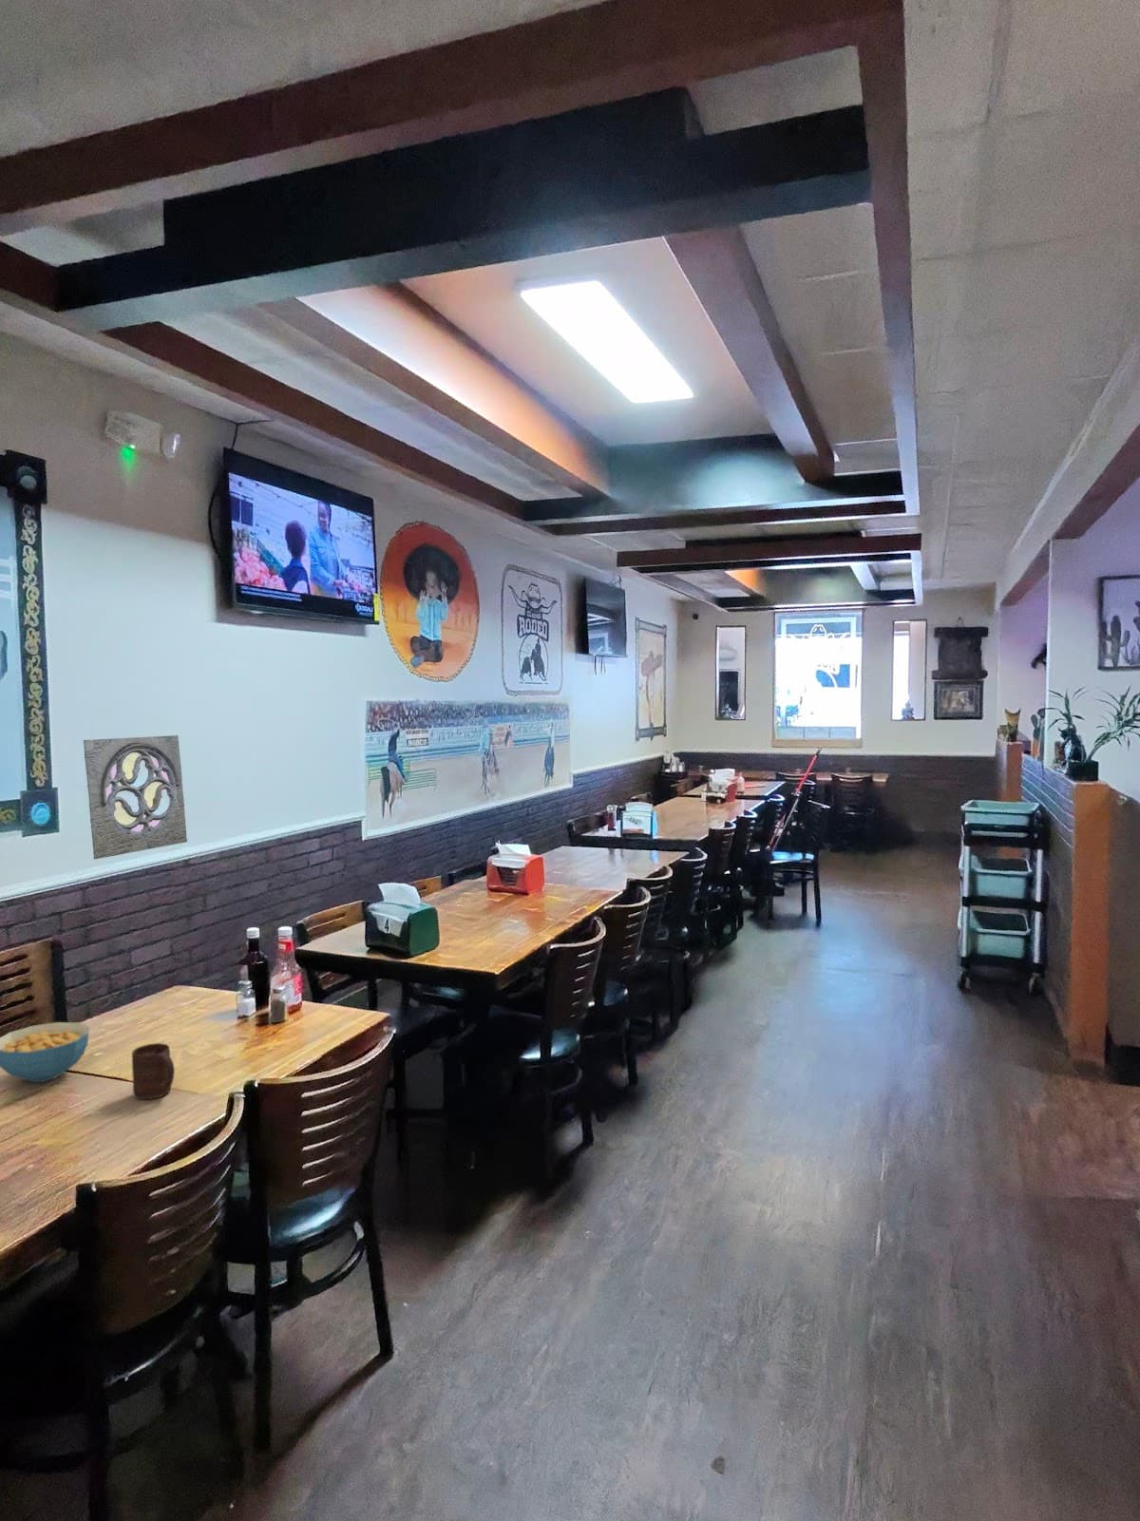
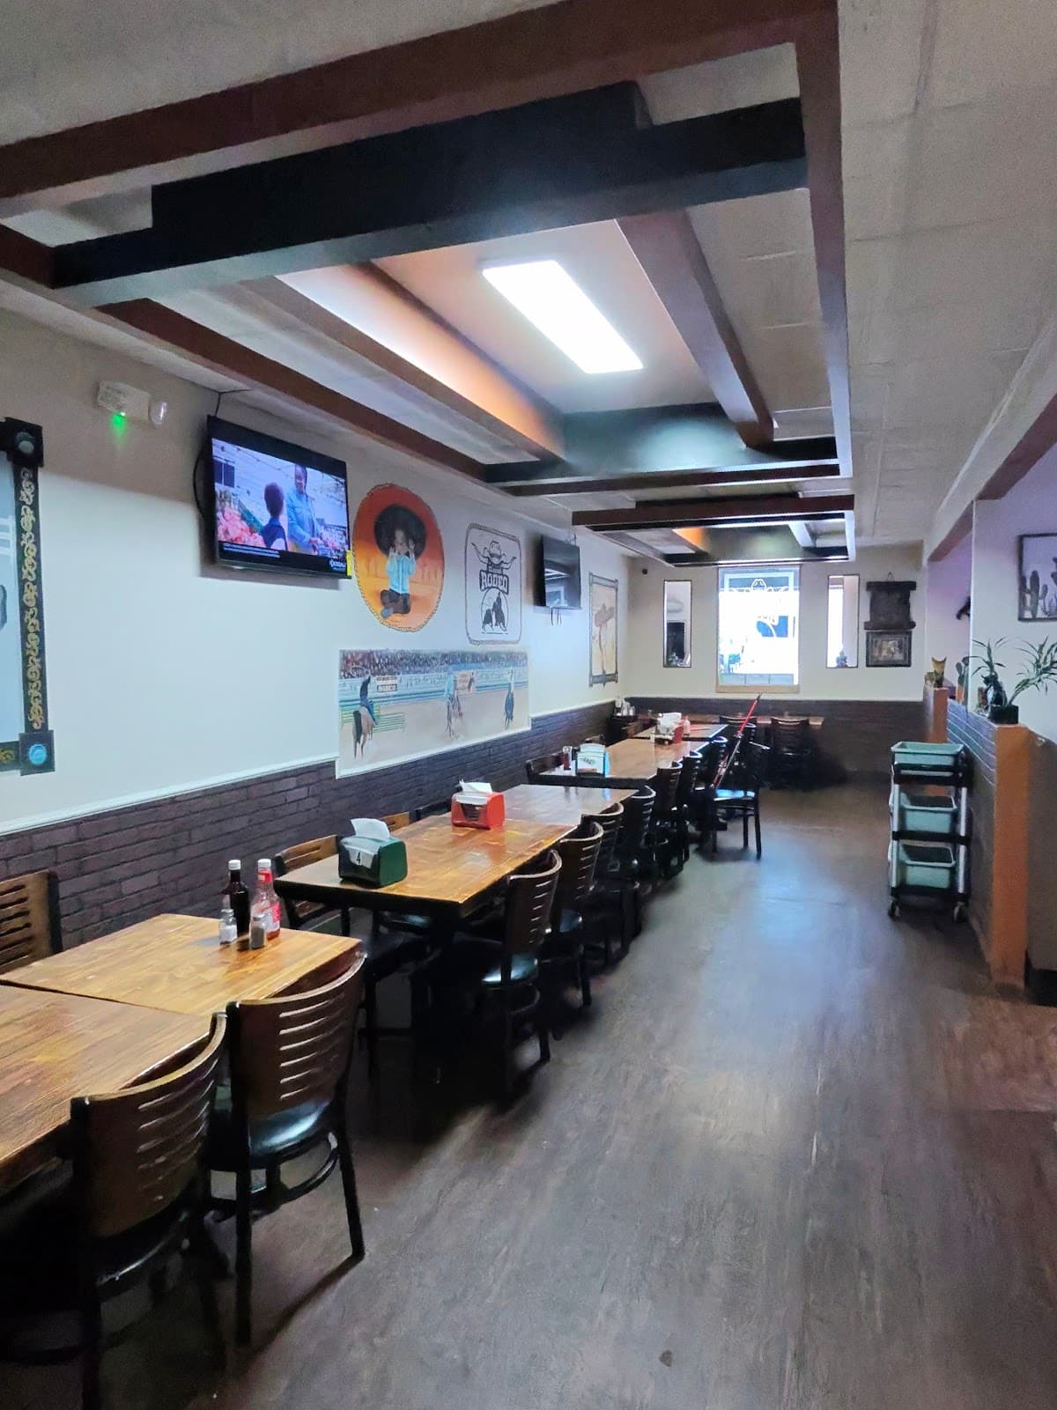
- cup [131,1042,176,1101]
- cereal bowl [0,1022,90,1083]
- wall ornament [83,734,188,861]
